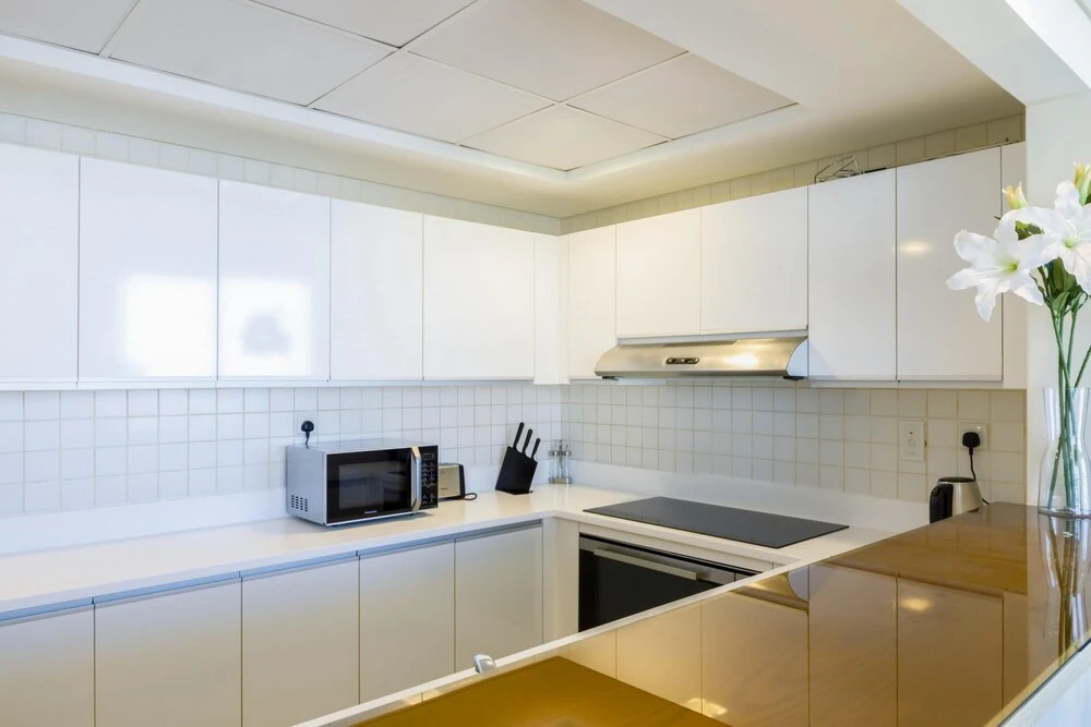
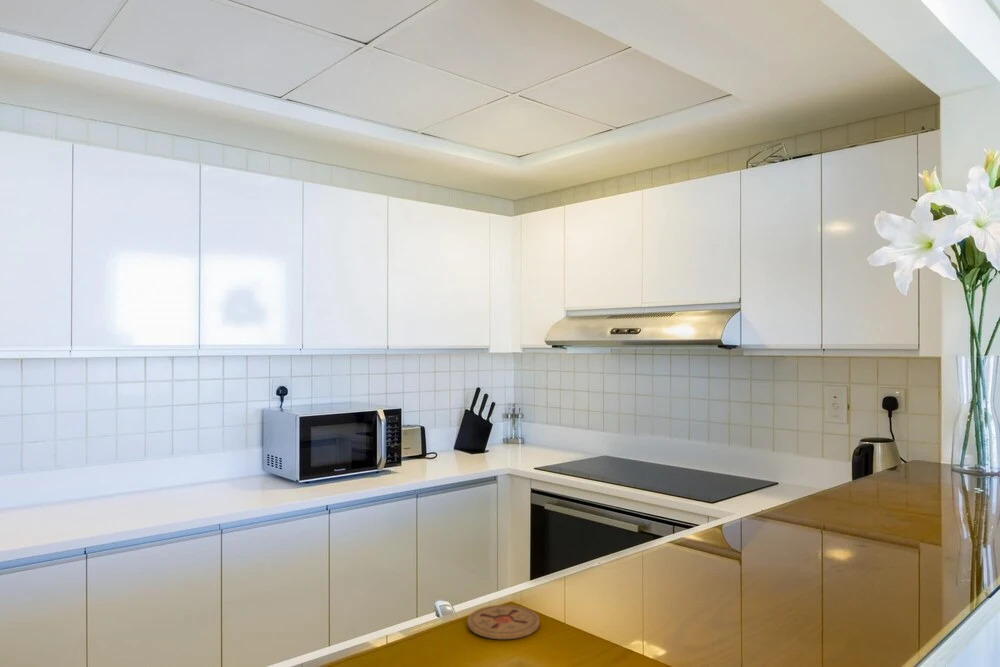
+ coaster [466,604,541,640]
